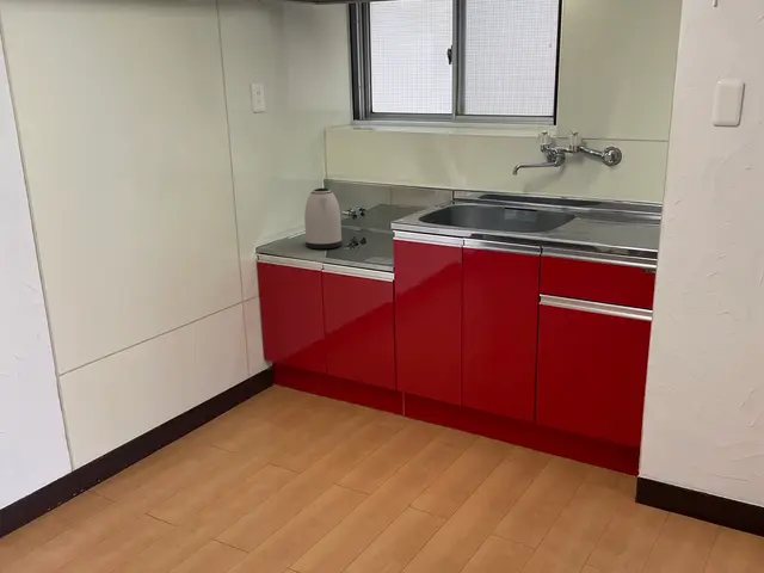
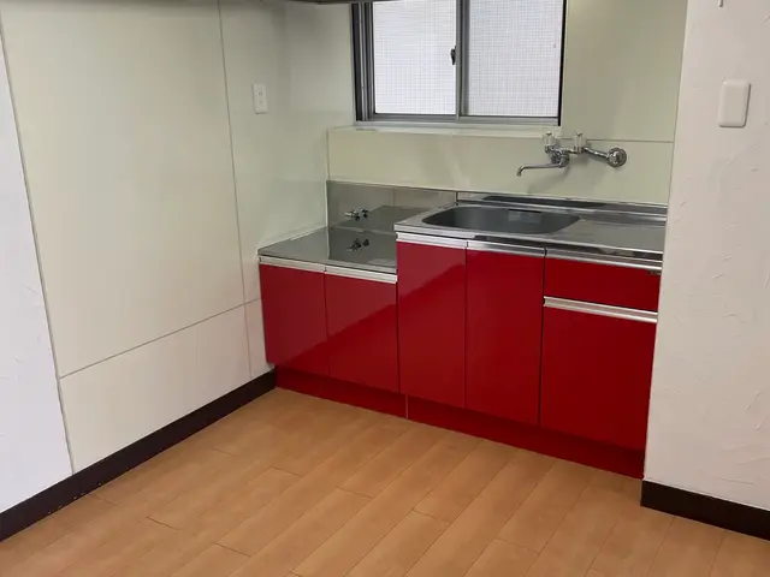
- kettle [303,187,343,249]
